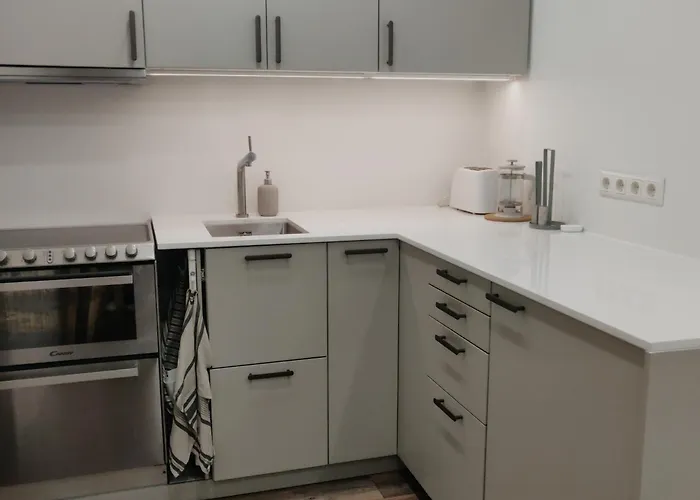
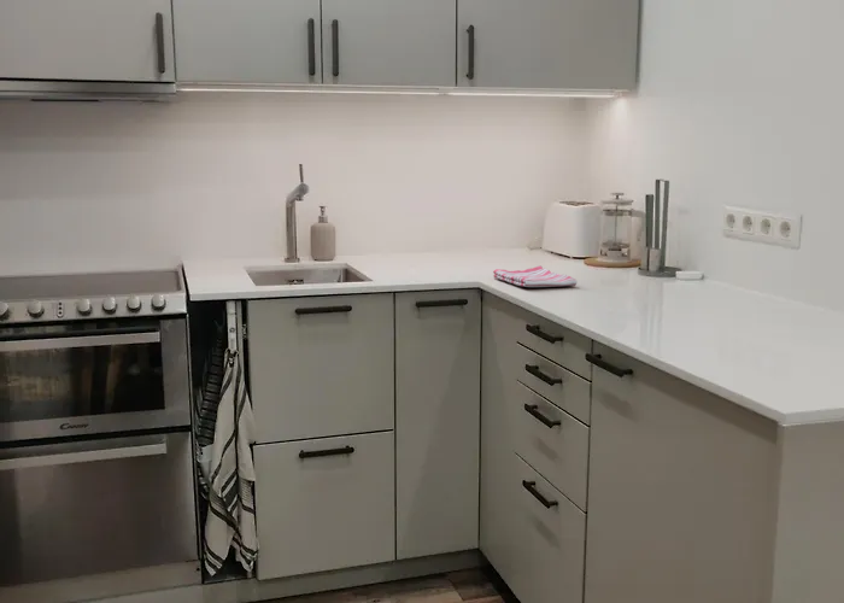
+ dish towel [492,265,578,288]
